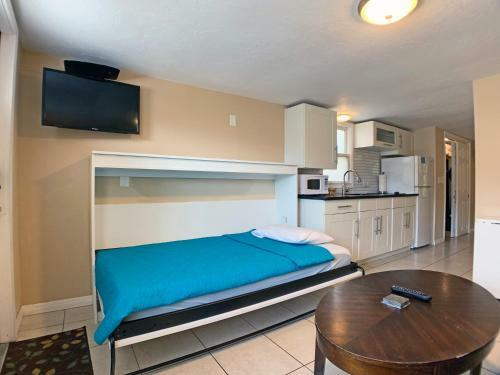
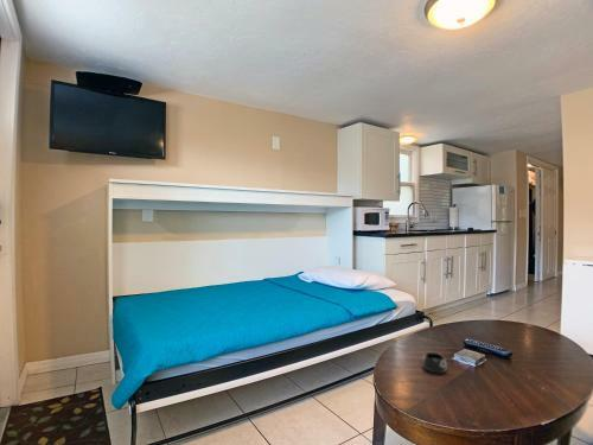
+ mug [421,351,448,375]
